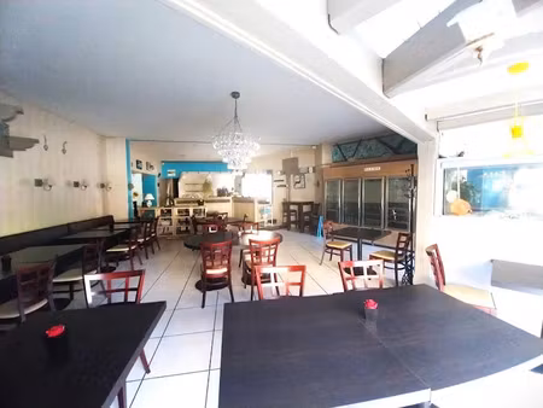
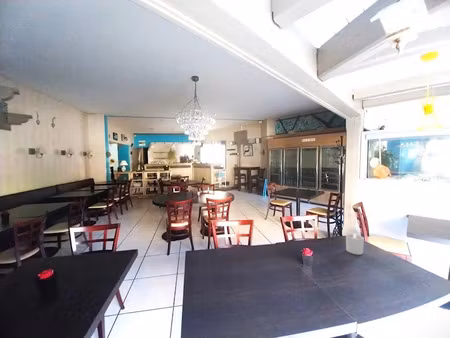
+ candle [345,233,365,256]
